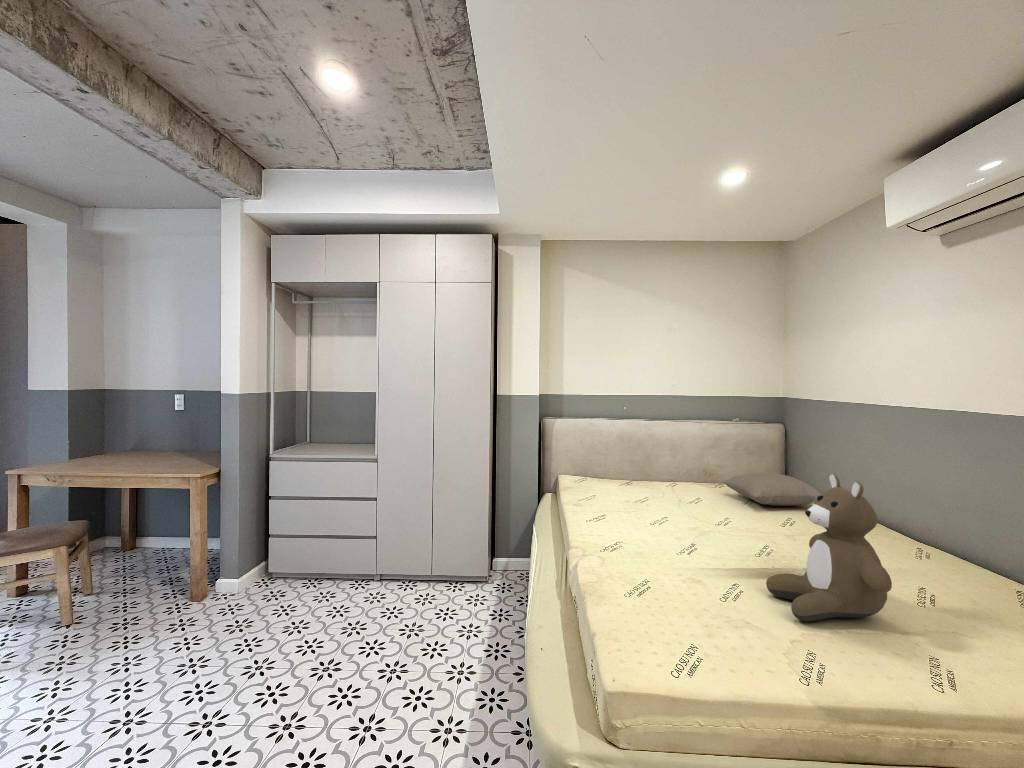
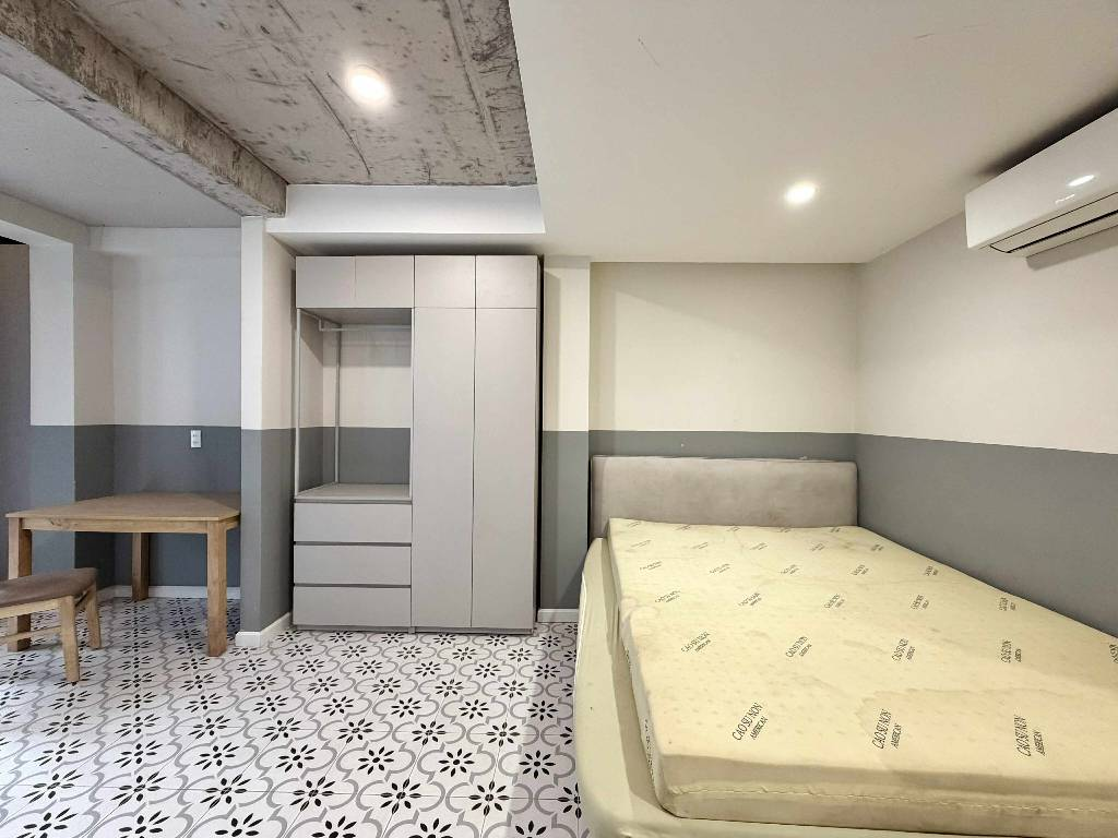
- teddy bear [765,473,893,622]
- pillow [722,472,823,507]
